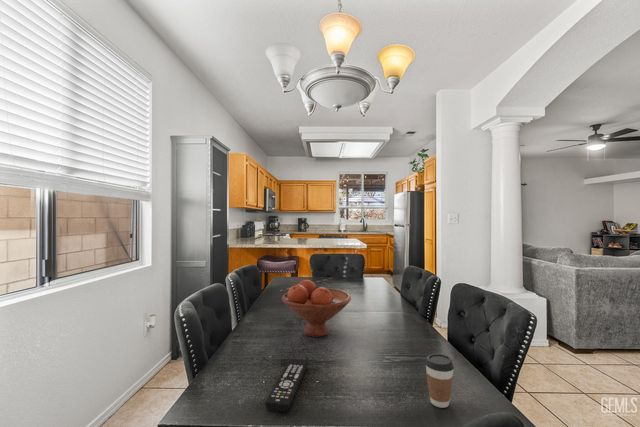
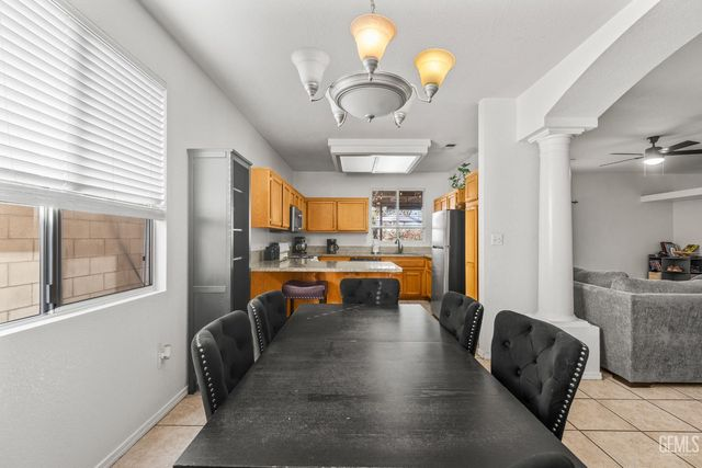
- coffee cup [424,353,455,409]
- remote control [264,358,309,413]
- fruit bowl [281,279,352,338]
